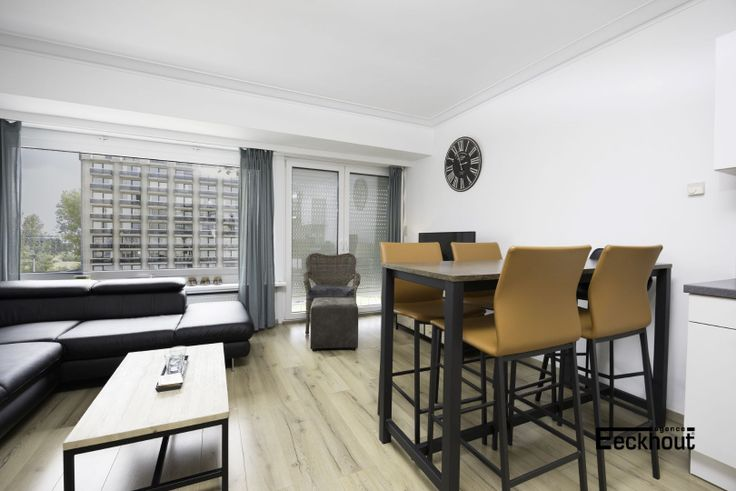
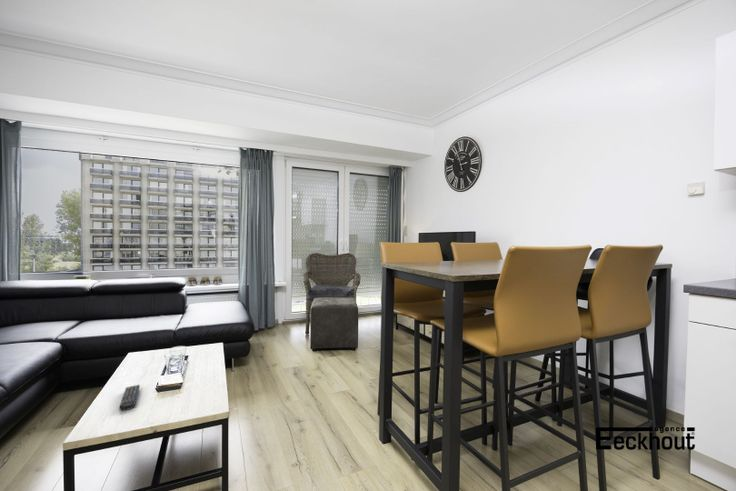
+ remote control [118,384,141,412]
